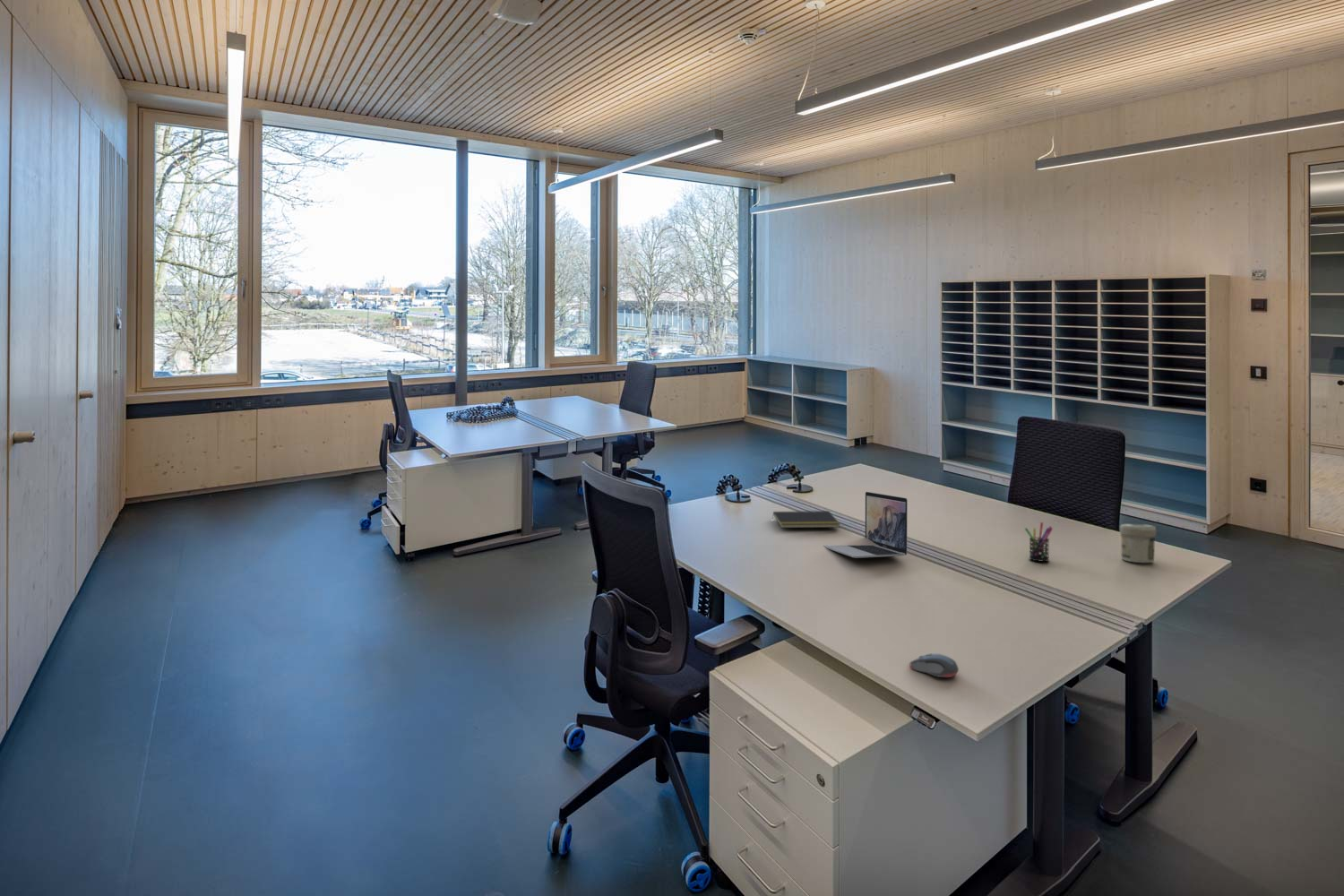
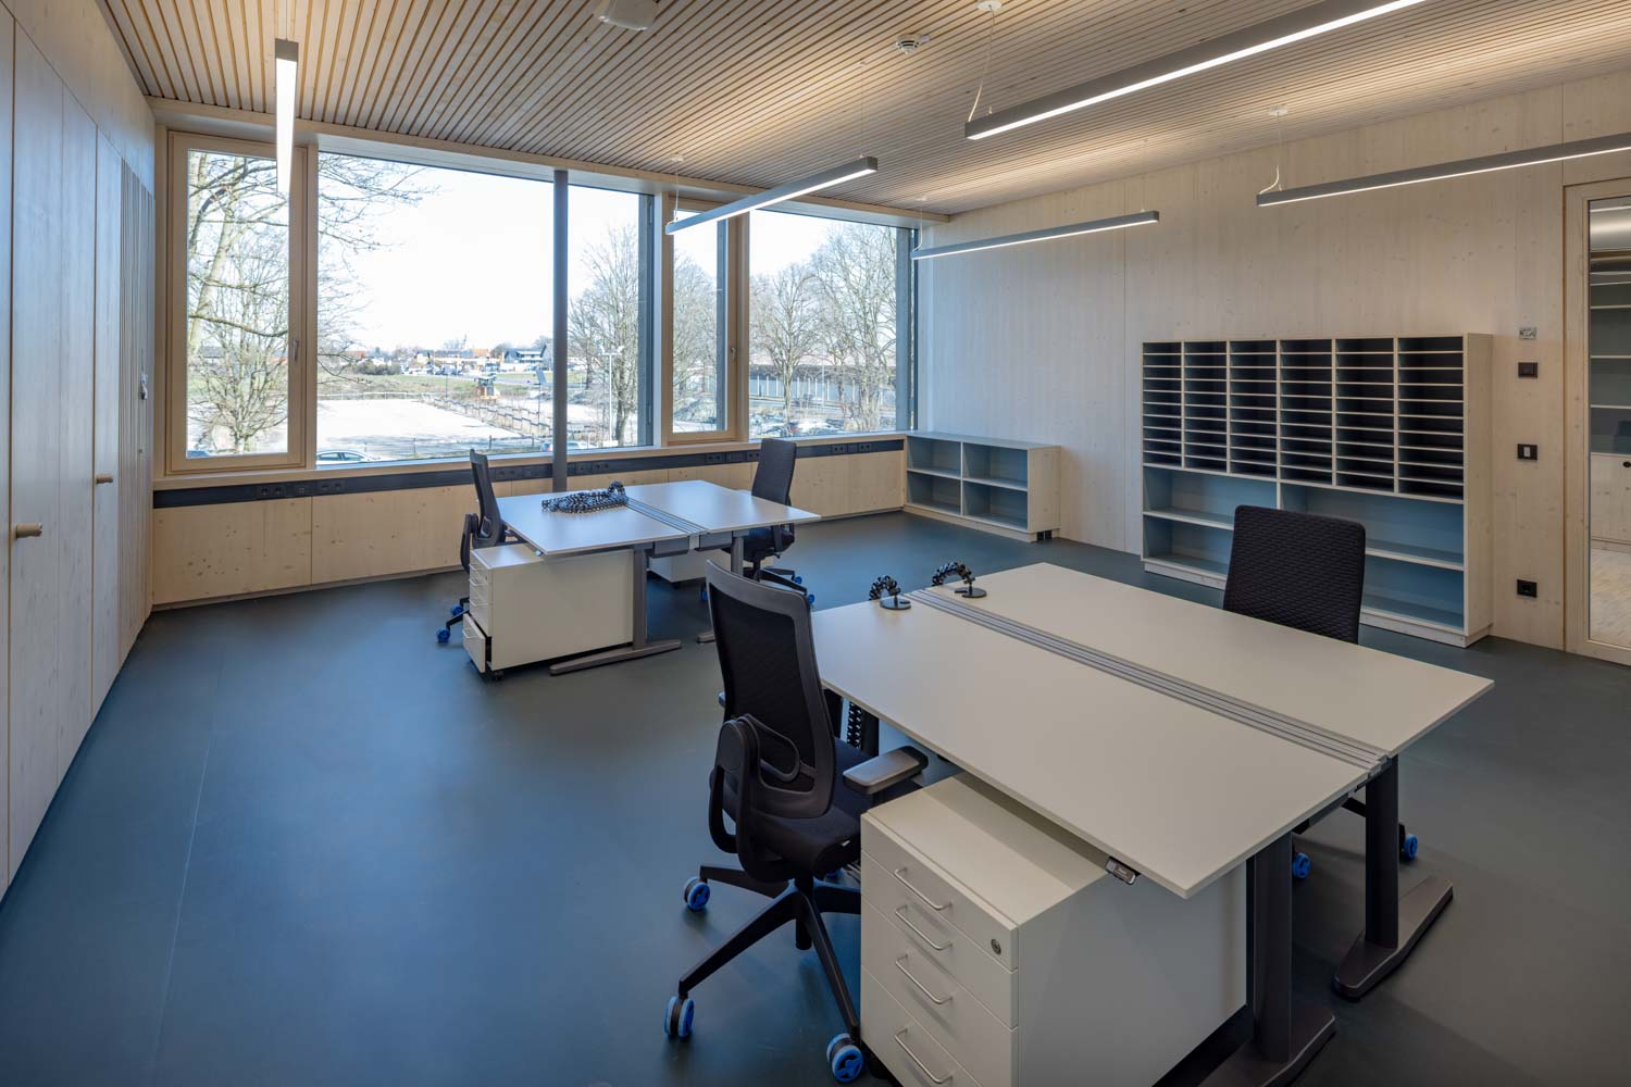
- laptop [823,491,909,559]
- pen holder [1024,521,1054,562]
- notepad [771,510,841,529]
- computer mouse [909,653,960,678]
- jar [1119,523,1157,564]
